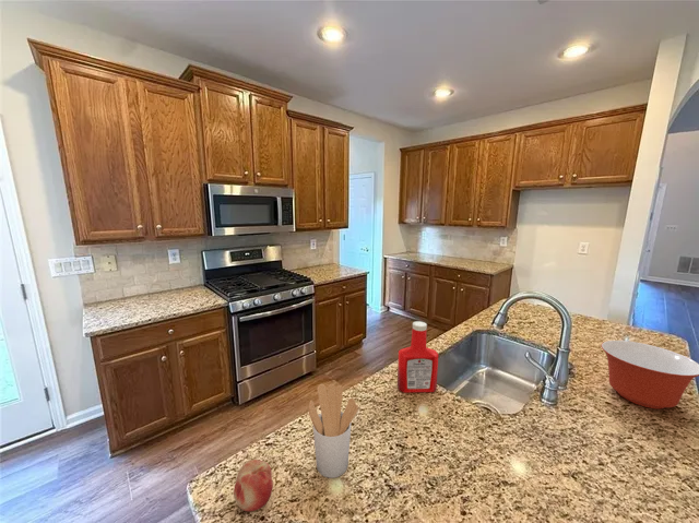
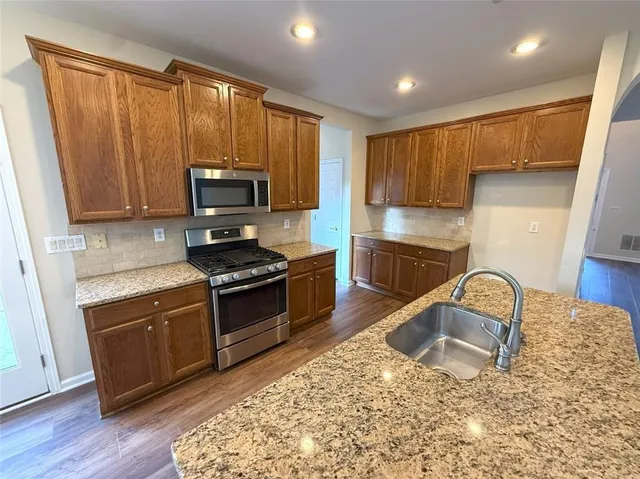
- fruit [233,459,274,512]
- utensil holder [307,382,359,479]
- soap bottle [396,320,439,394]
- mixing bowl [600,340,699,409]
